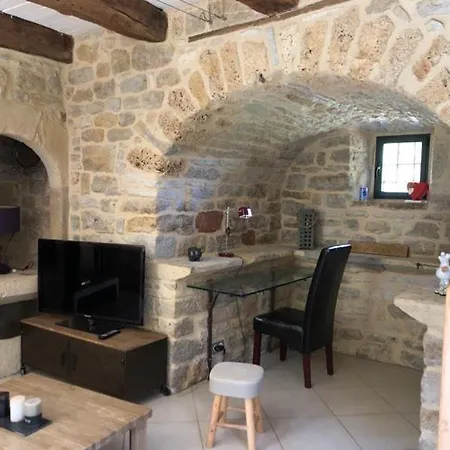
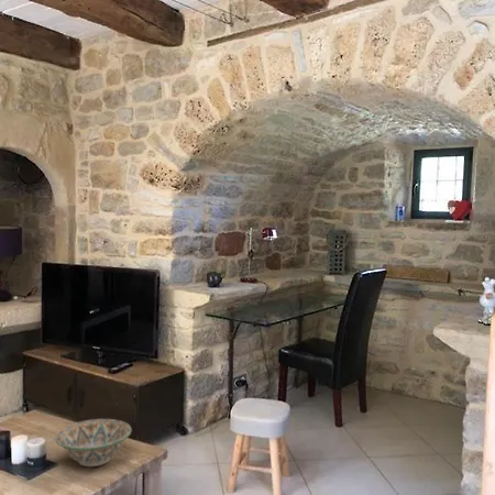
+ decorative bowl [54,418,133,468]
